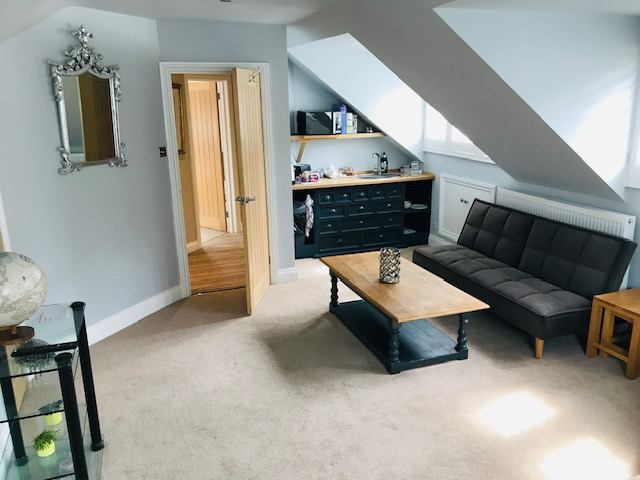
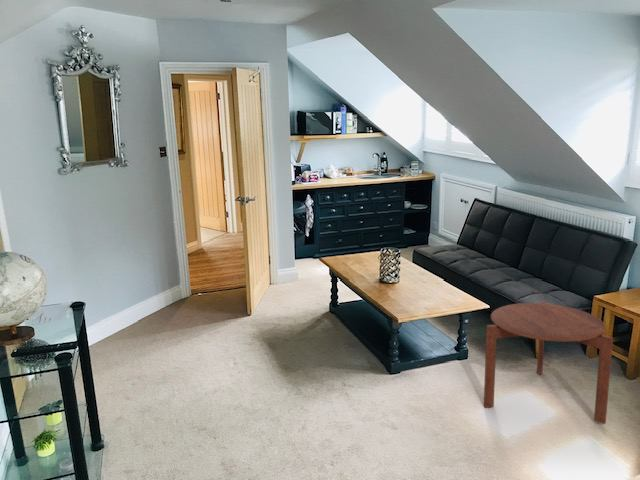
+ side table [483,300,614,425]
